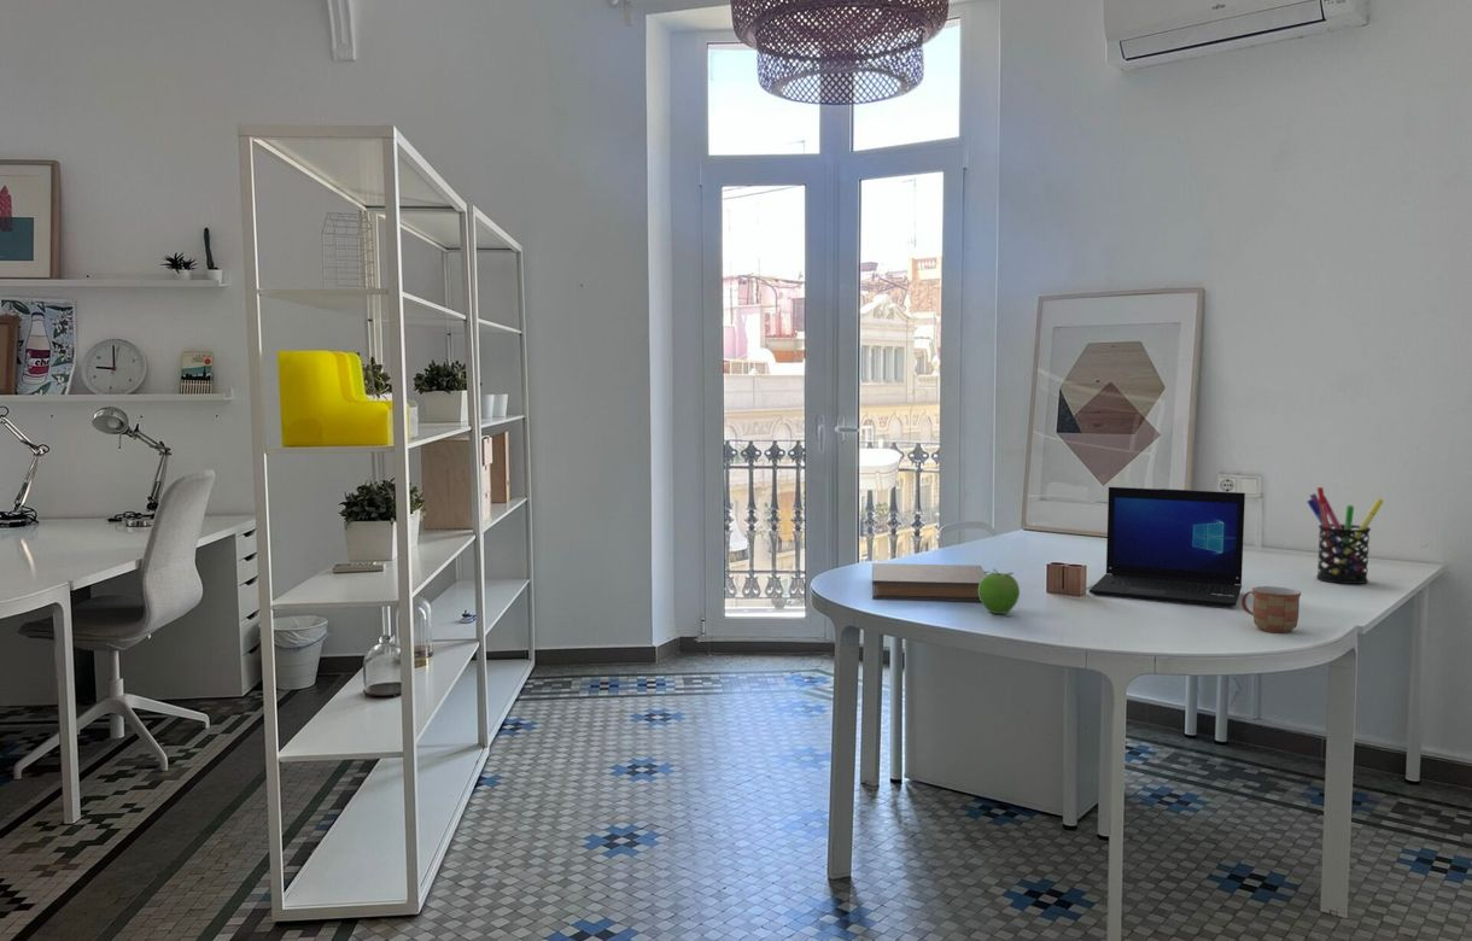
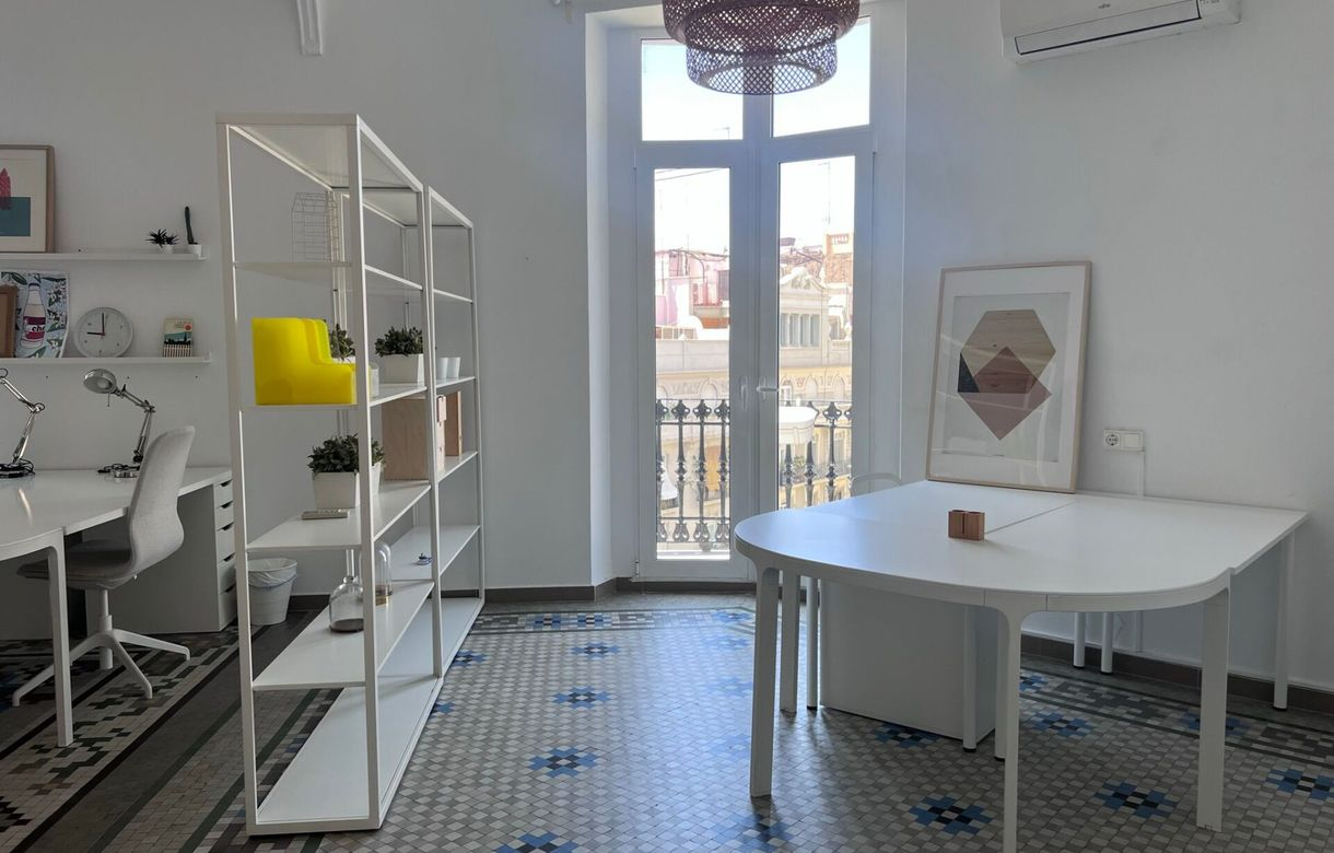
- laptop [1088,486,1246,608]
- pen holder [1307,486,1385,585]
- fruit [979,568,1021,615]
- mug [1240,585,1302,633]
- book [871,562,987,603]
